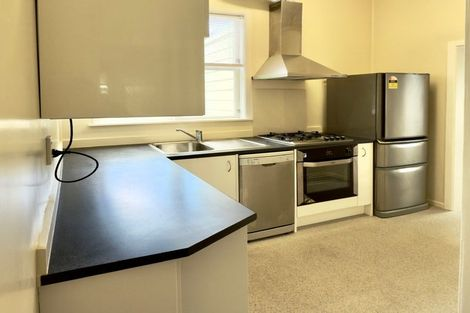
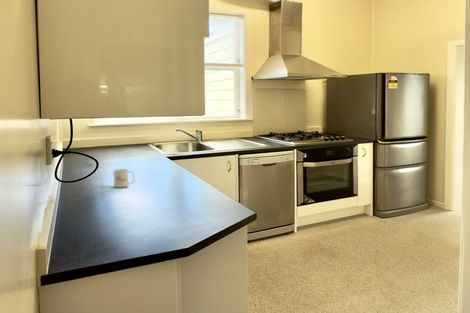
+ mug [113,168,135,188]
